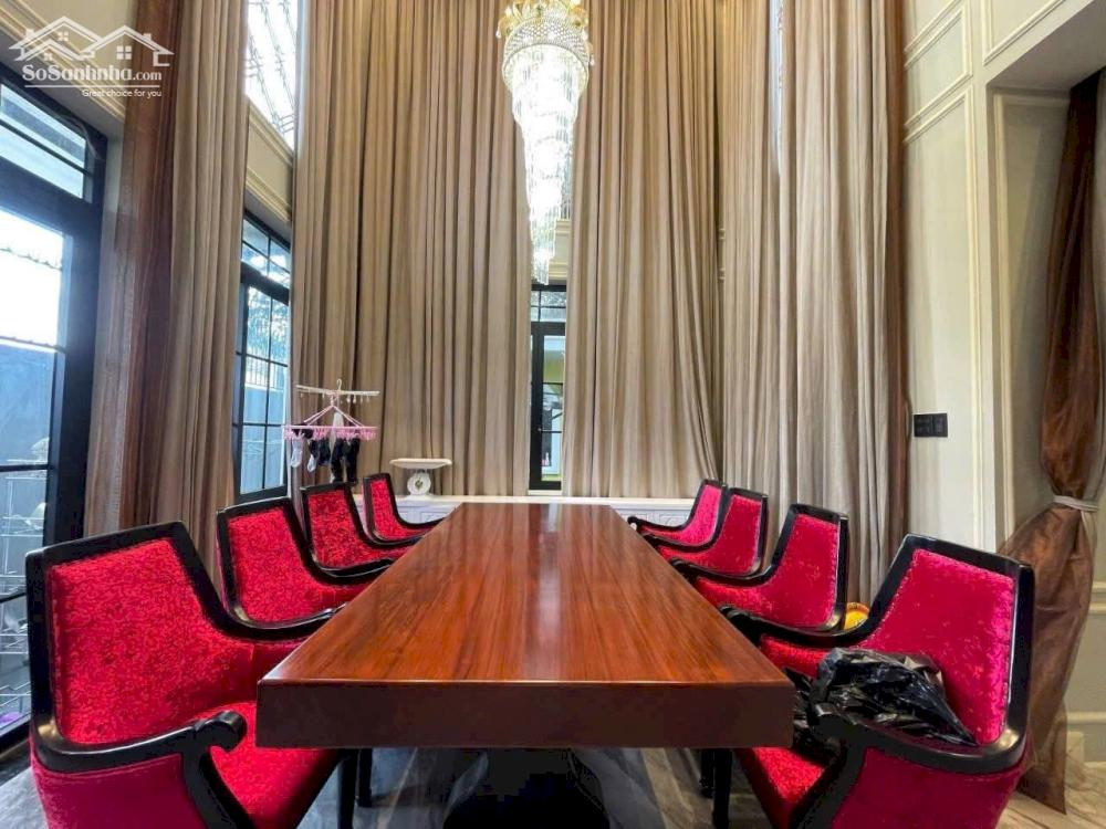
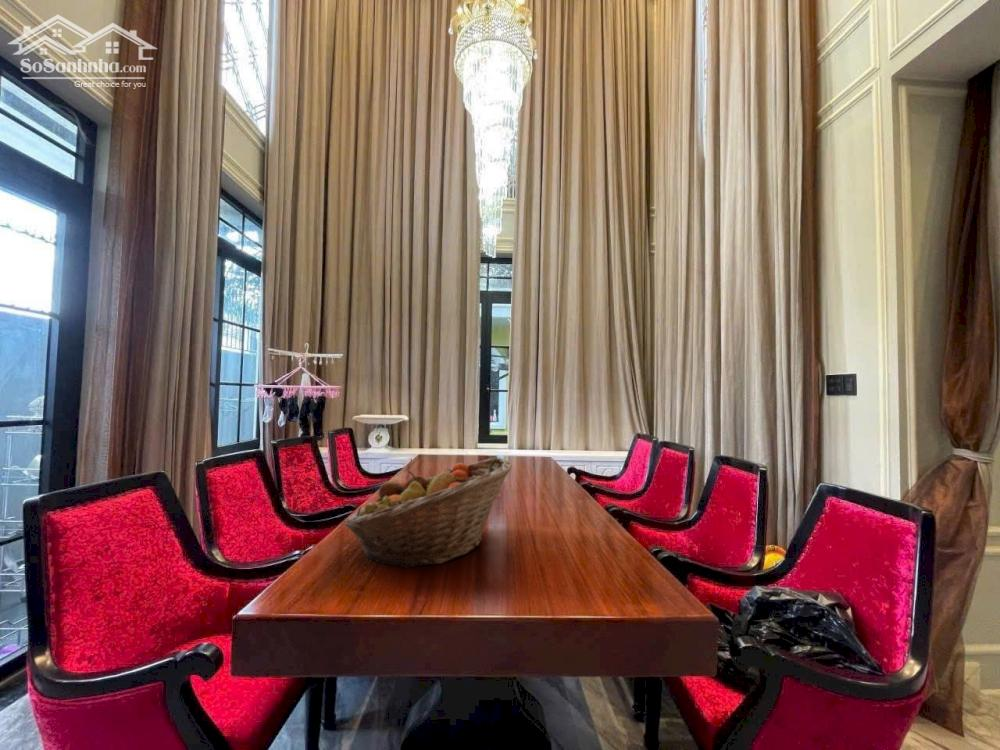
+ fruit basket [344,456,513,569]
